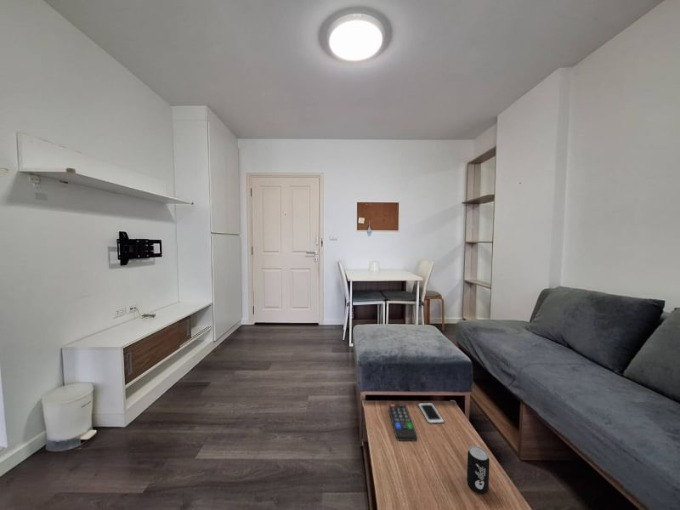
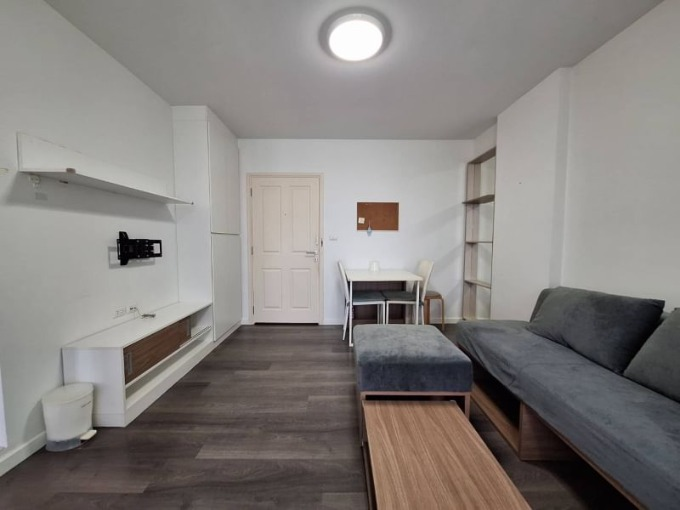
- remote control [388,403,418,442]
- cell phone [417,402,445,425]
- beverage can [466,445,490,495]
